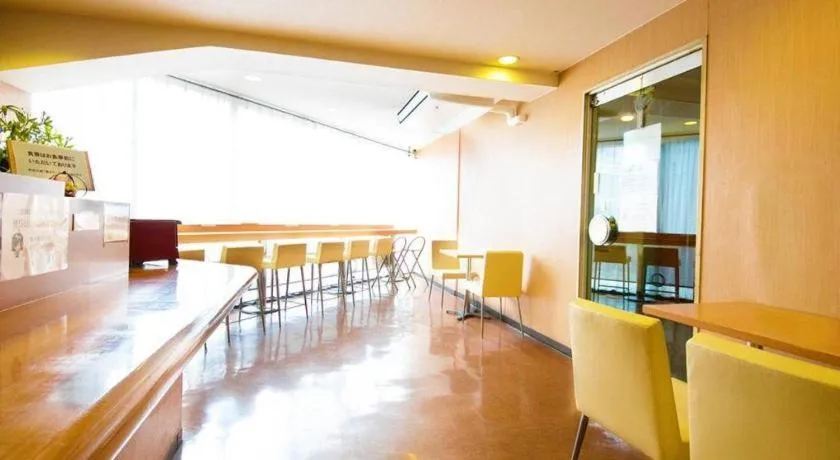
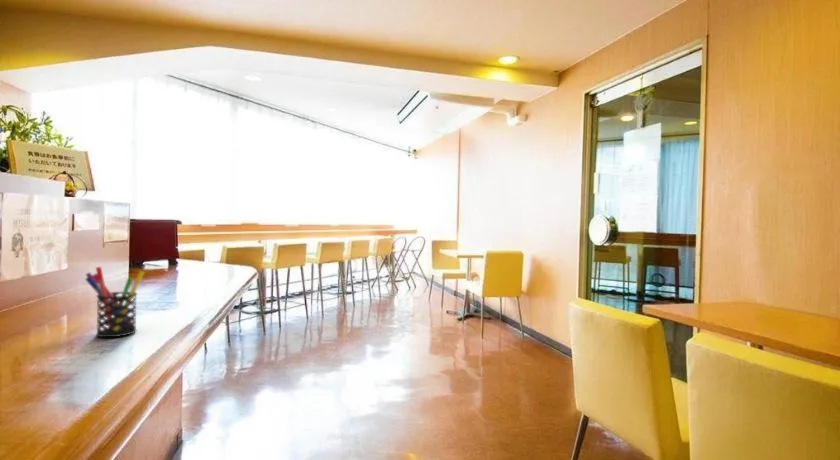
+ pen holder [84,266,145,338]
